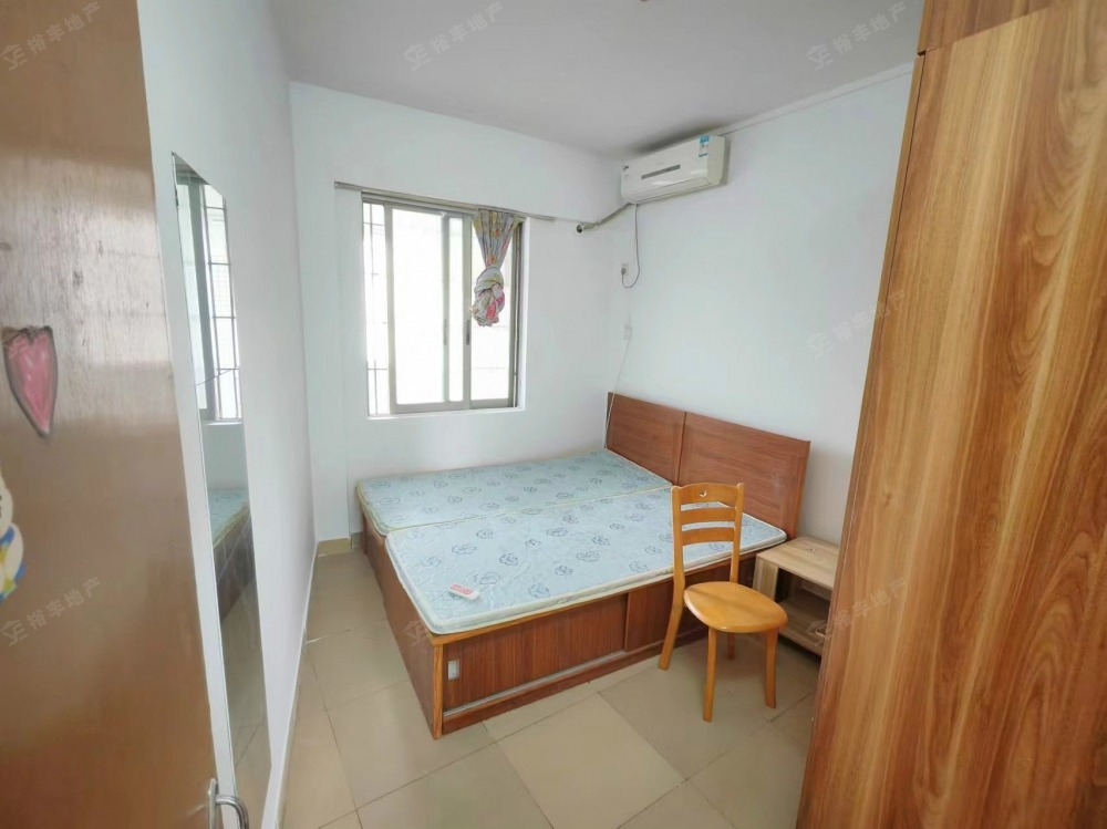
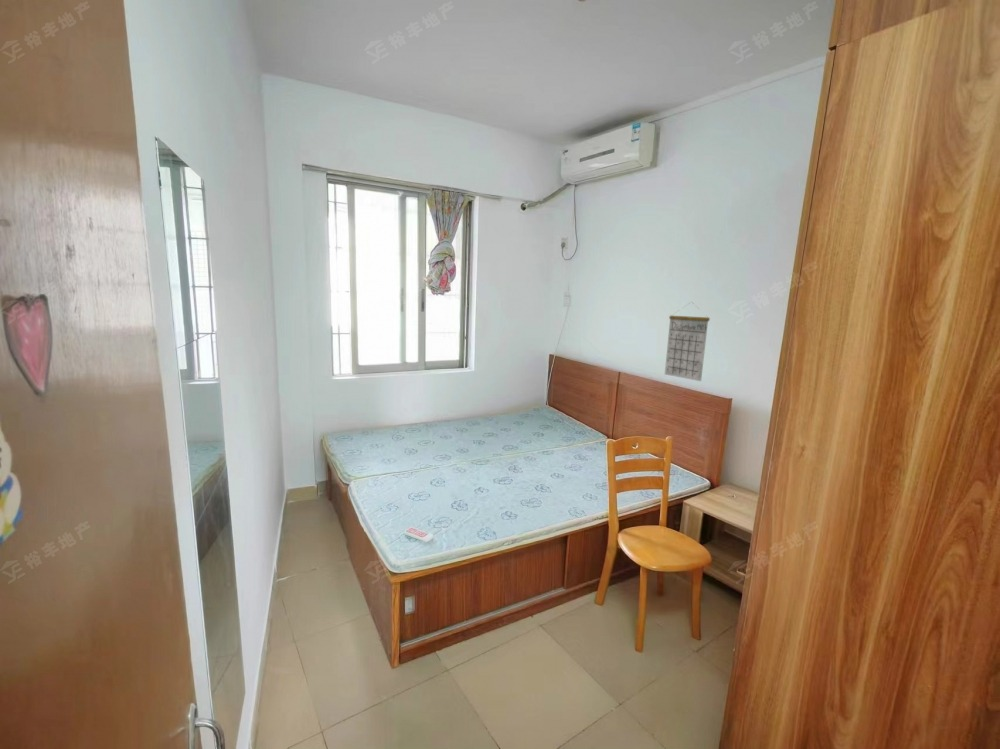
+ calendar [664,301,711,382]
